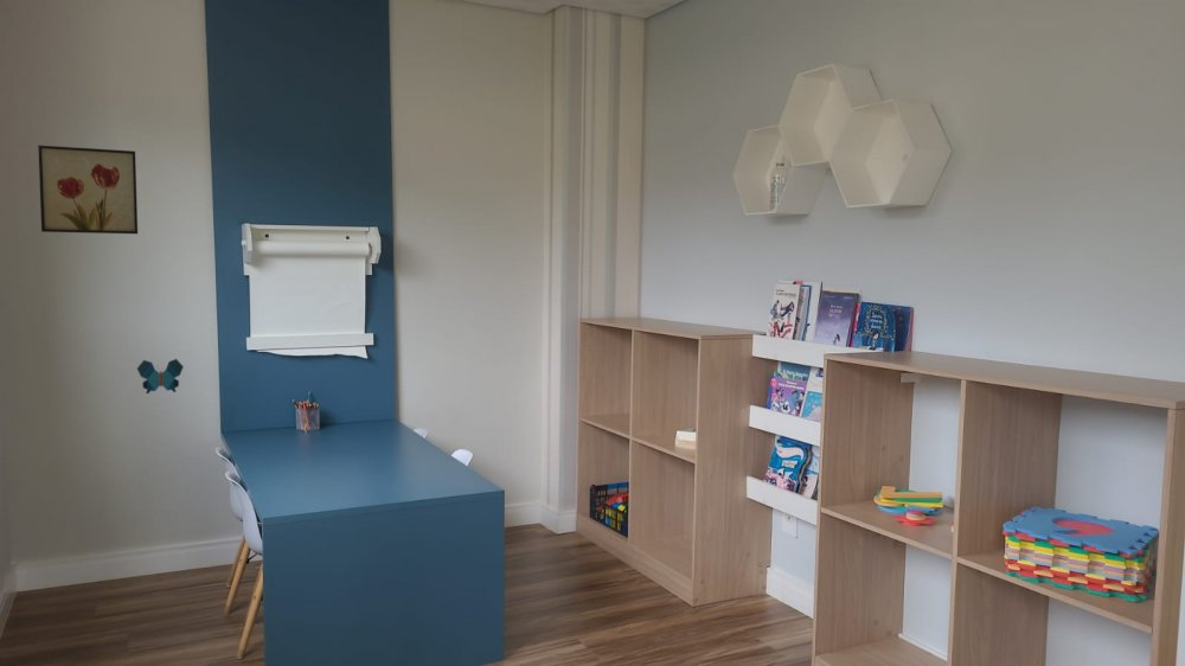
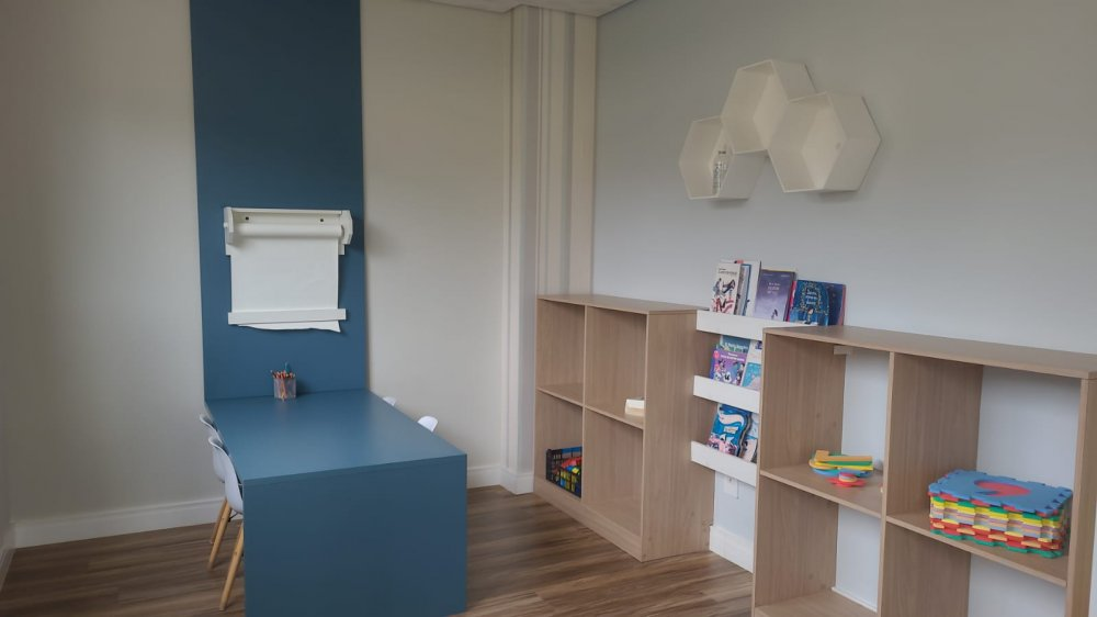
- decorative butterfly [136,358,185,395]
- wall art [37,145,139,235]
